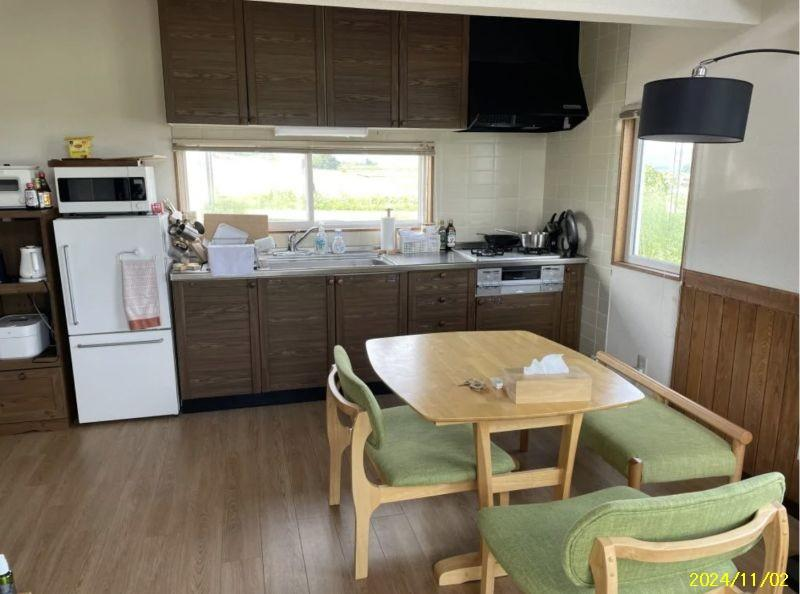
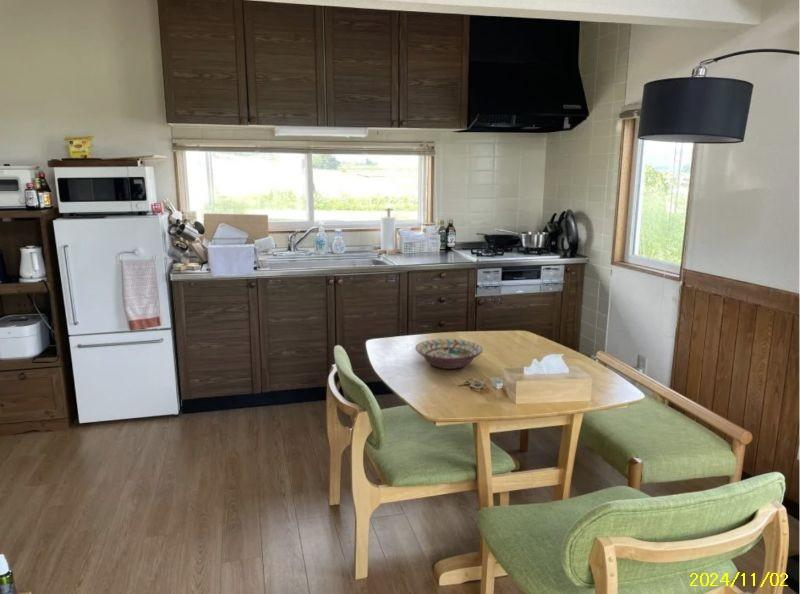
+ decorative bowl [414,338,484,370]
